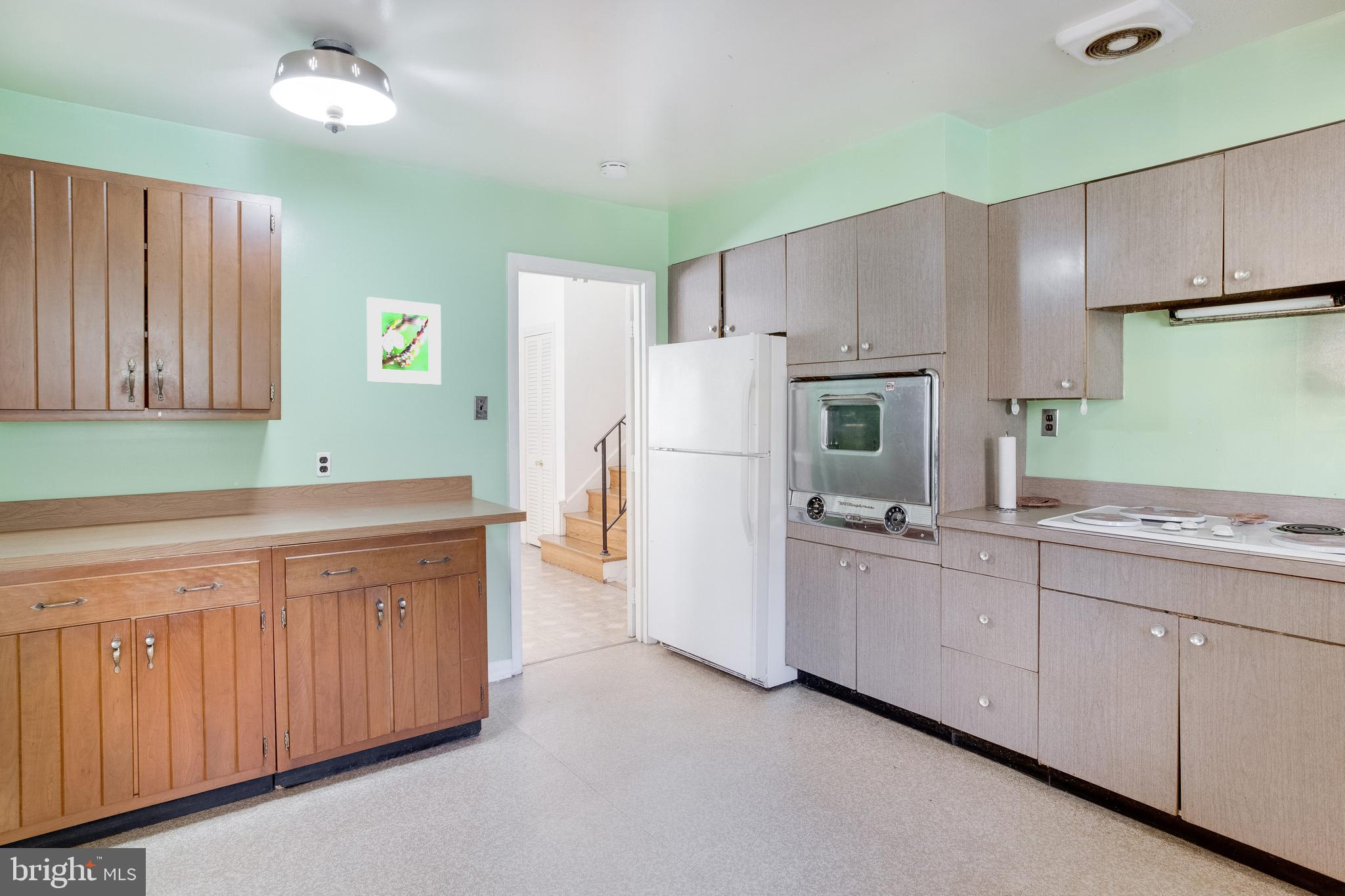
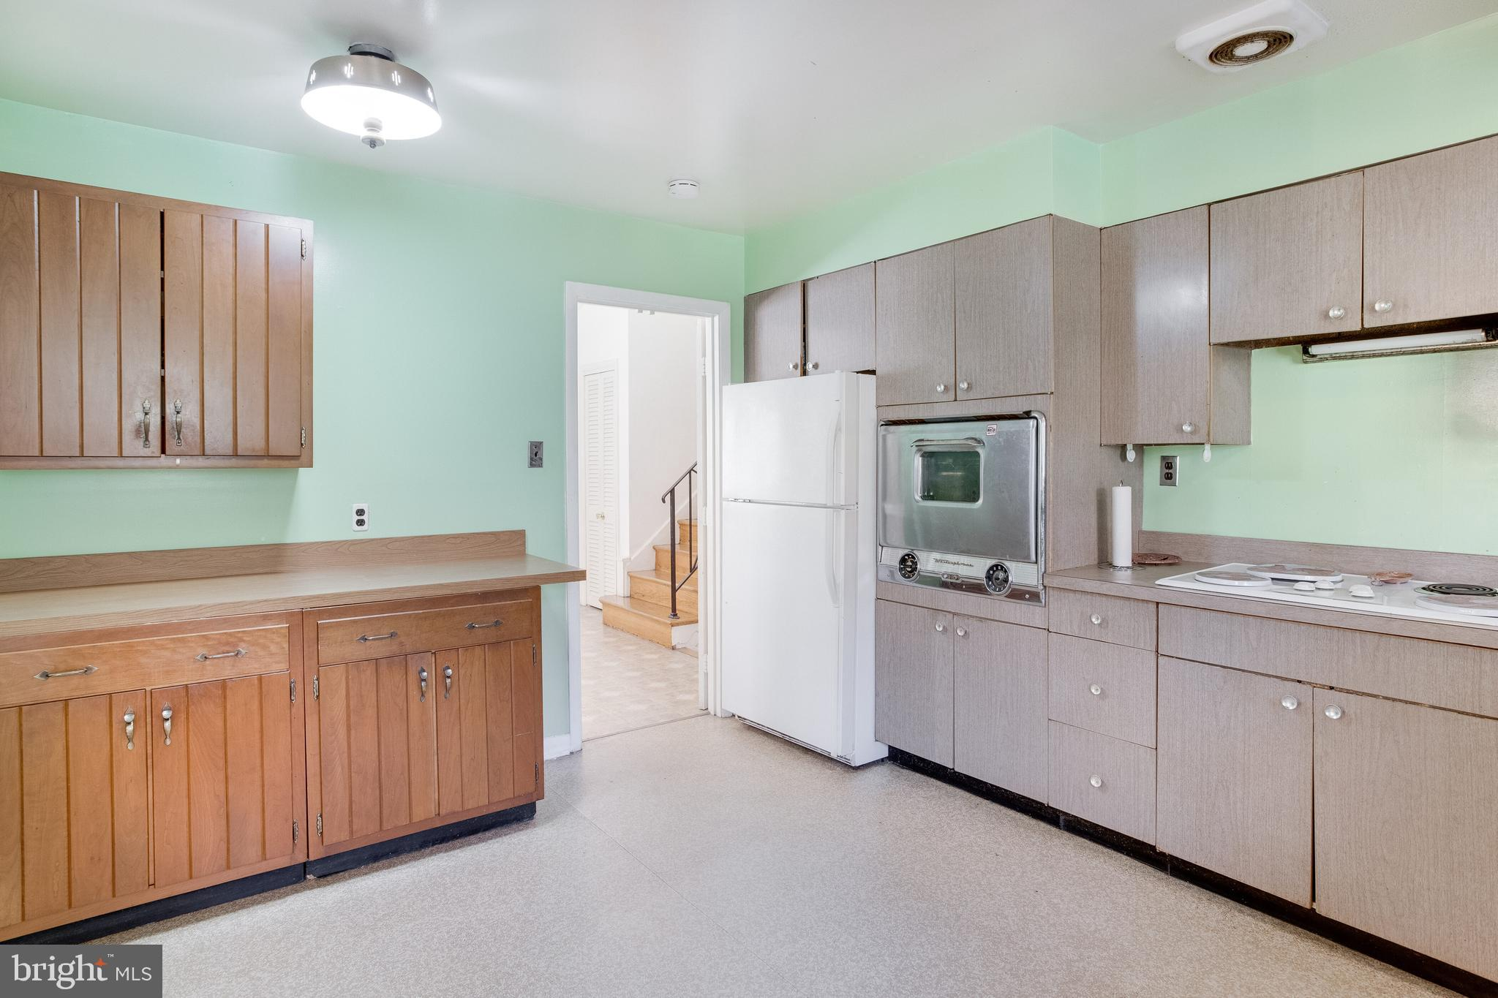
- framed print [366,296,442,385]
